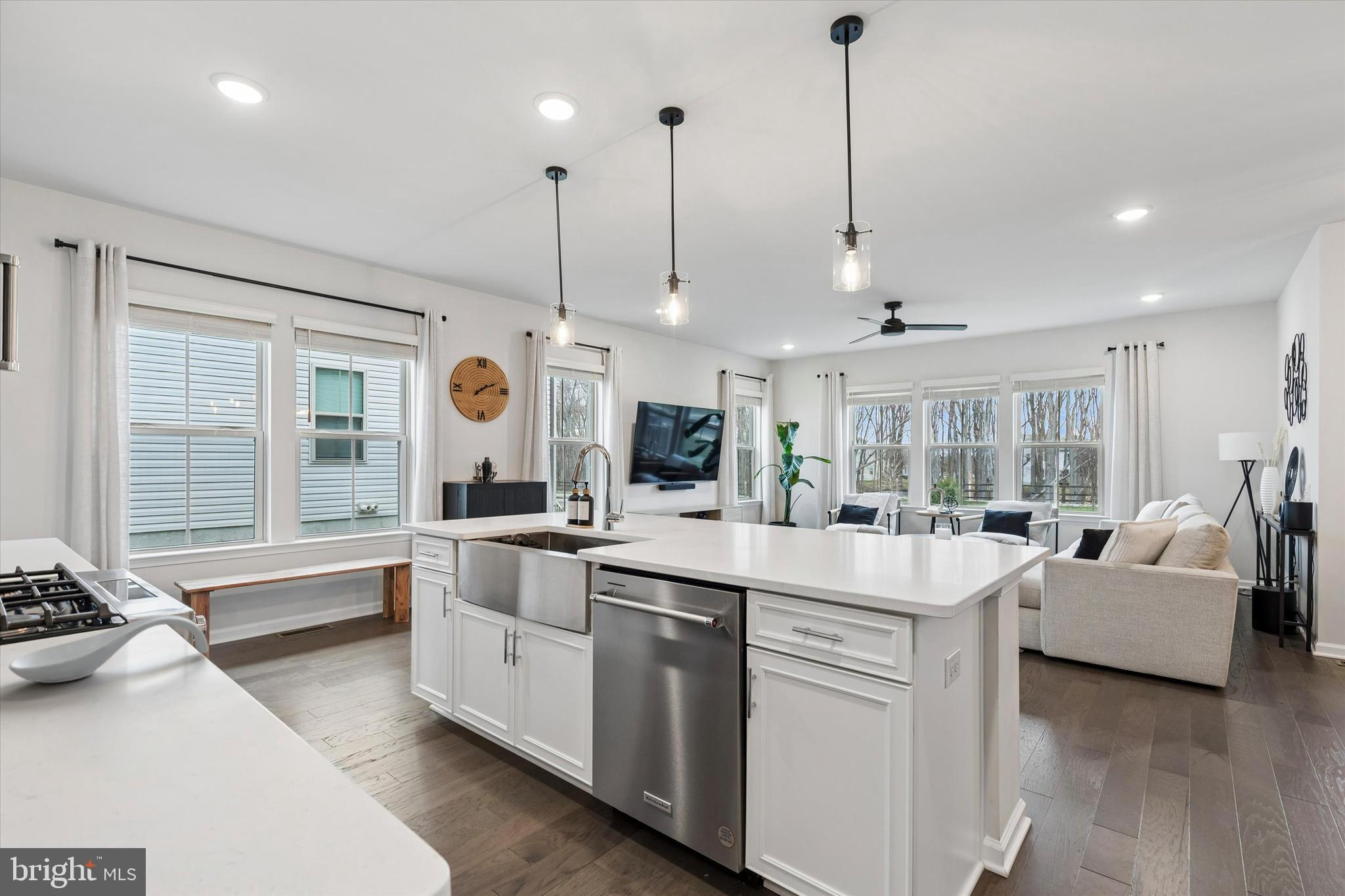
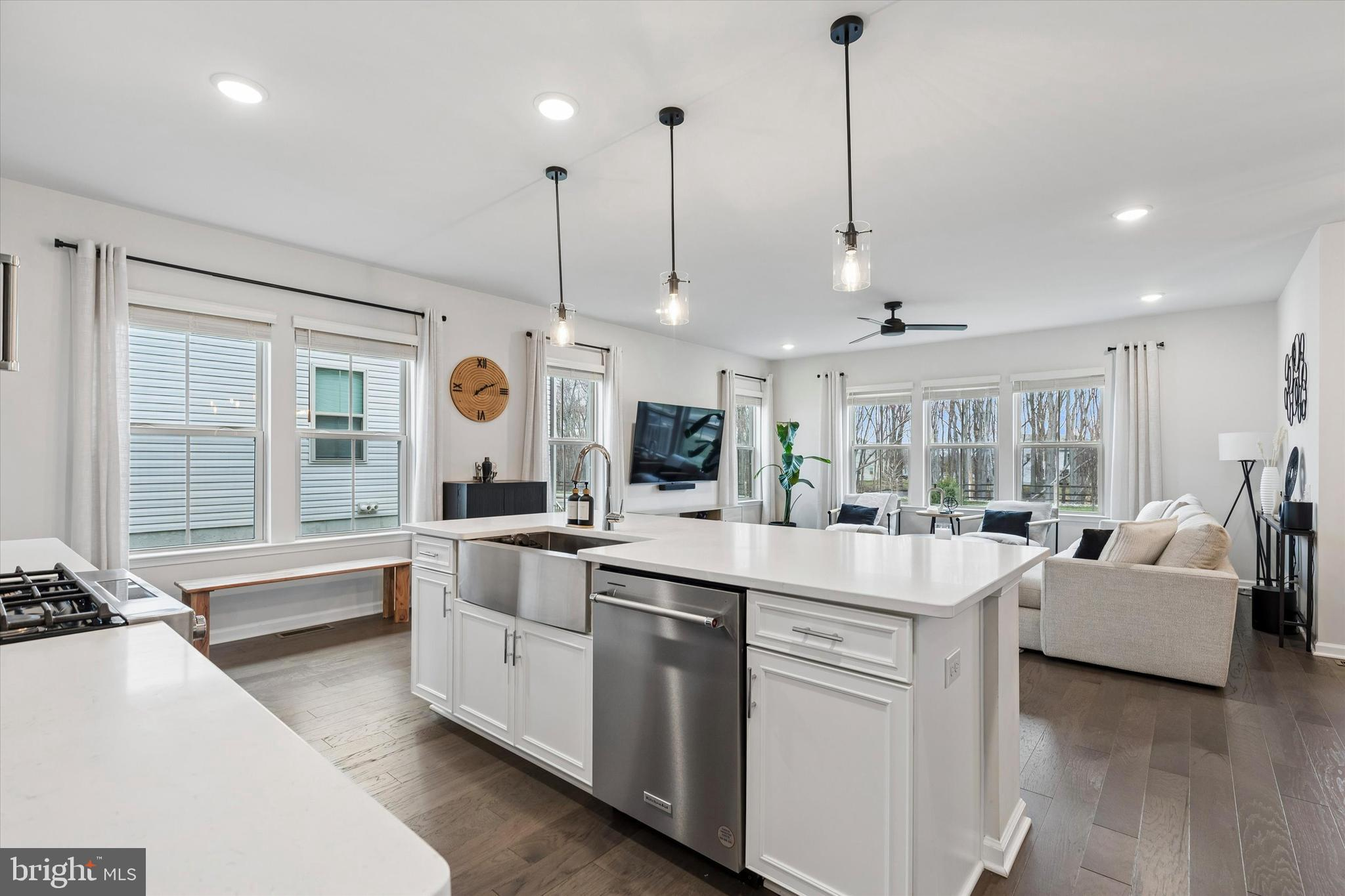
- spoon rest [8,614,209,684]
